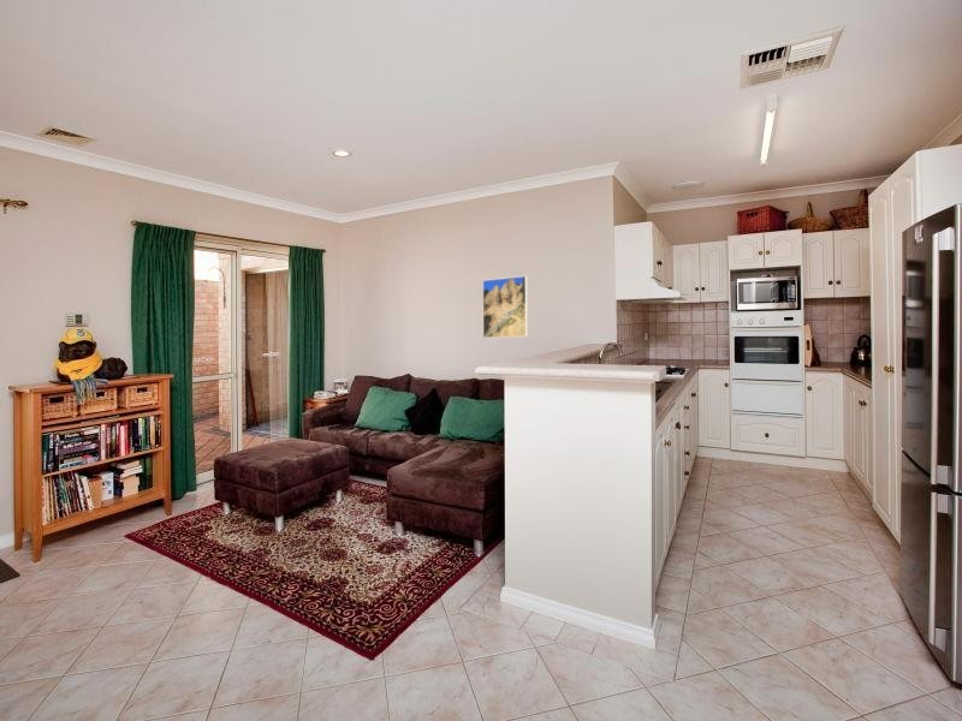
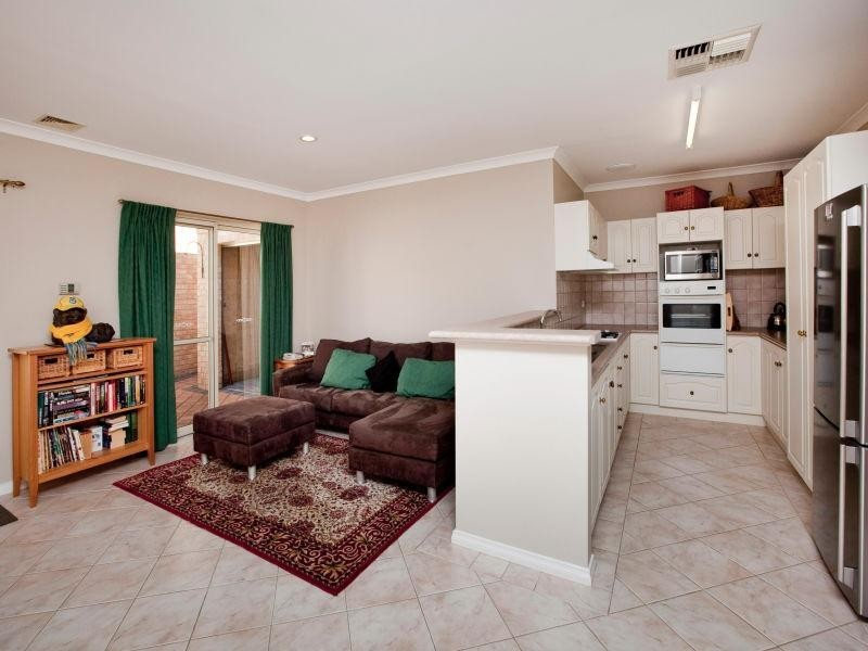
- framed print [481,275,529,339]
